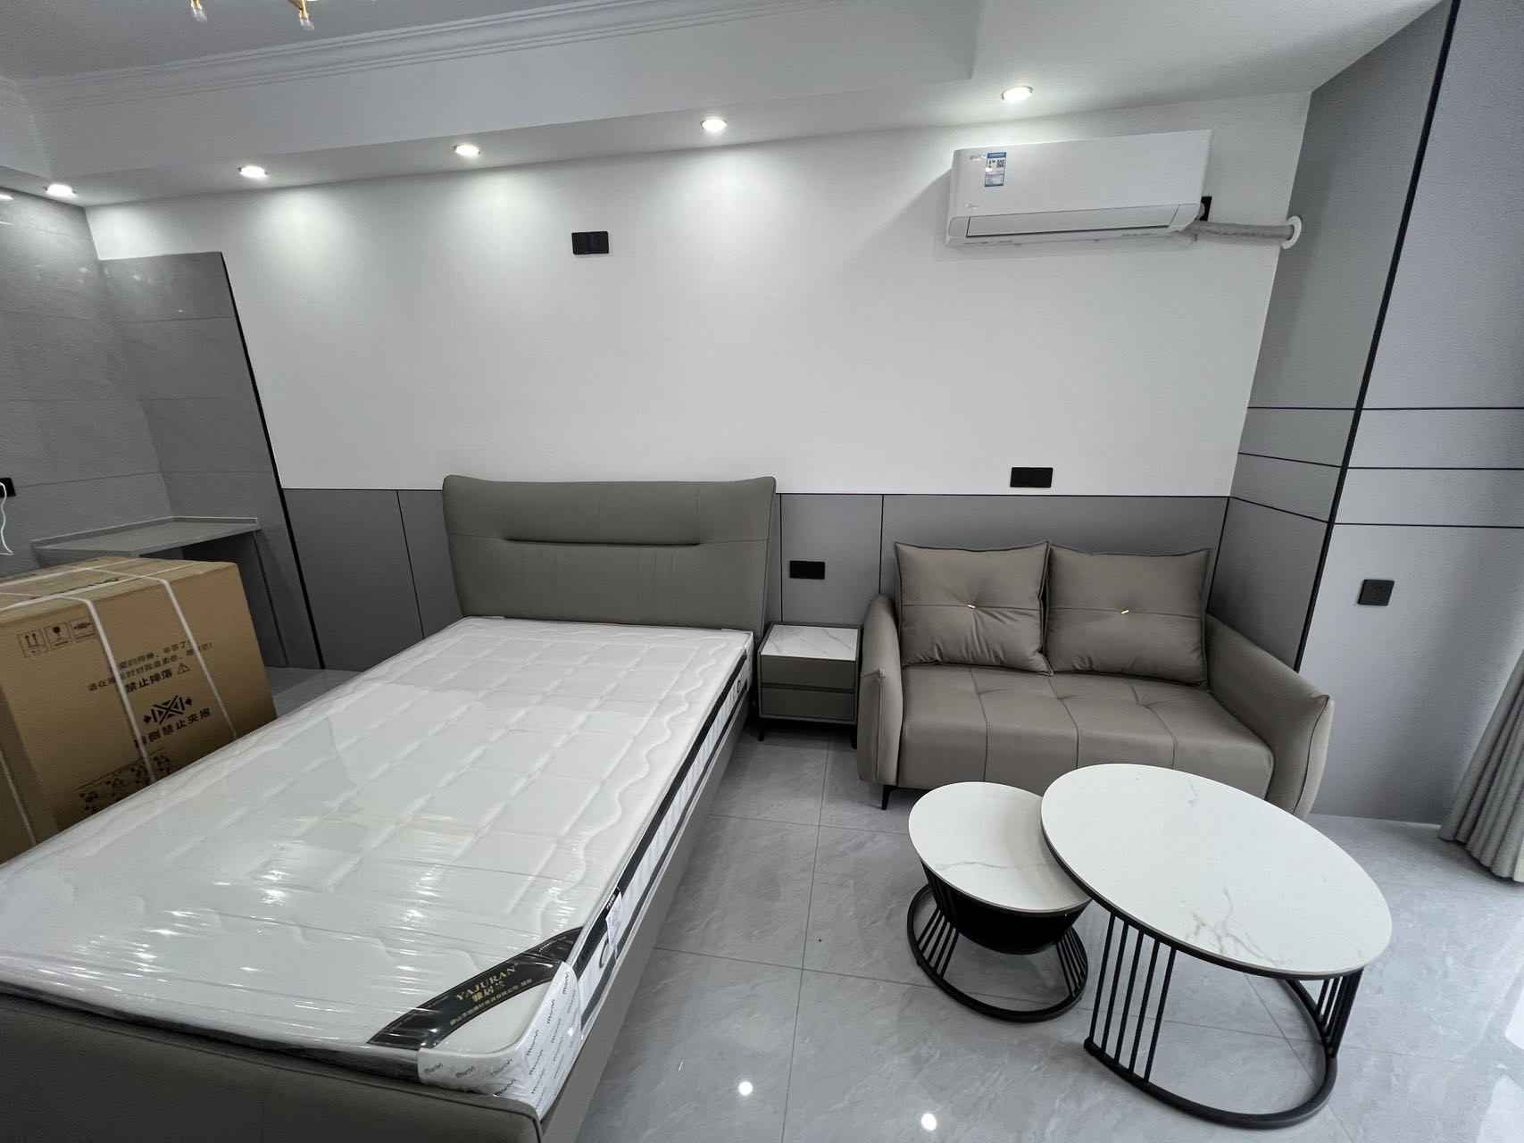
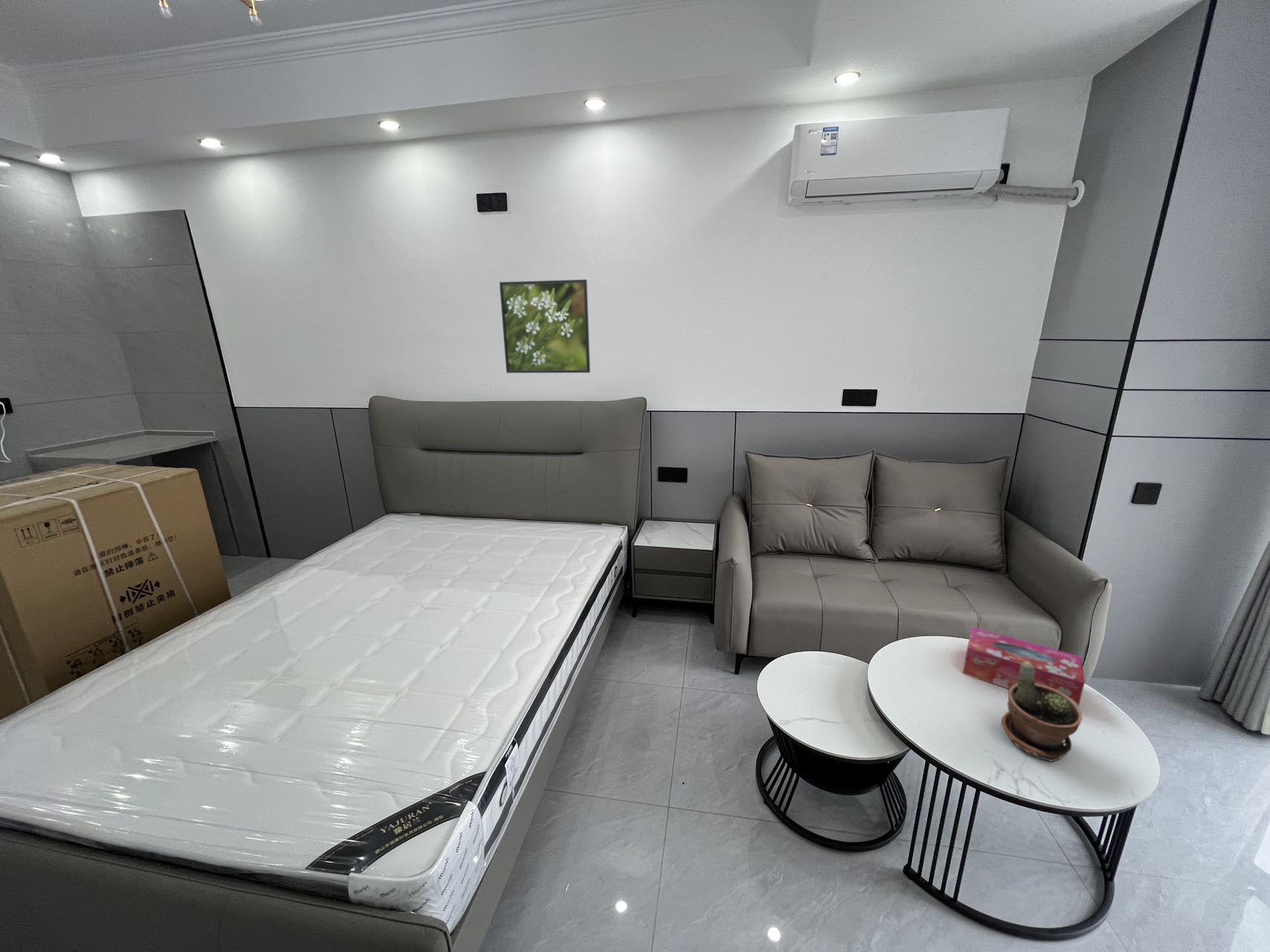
+ tissue box [962,626,1085,707]
+ potted plant [1001,661,1083,762]
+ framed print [498,279,591,373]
